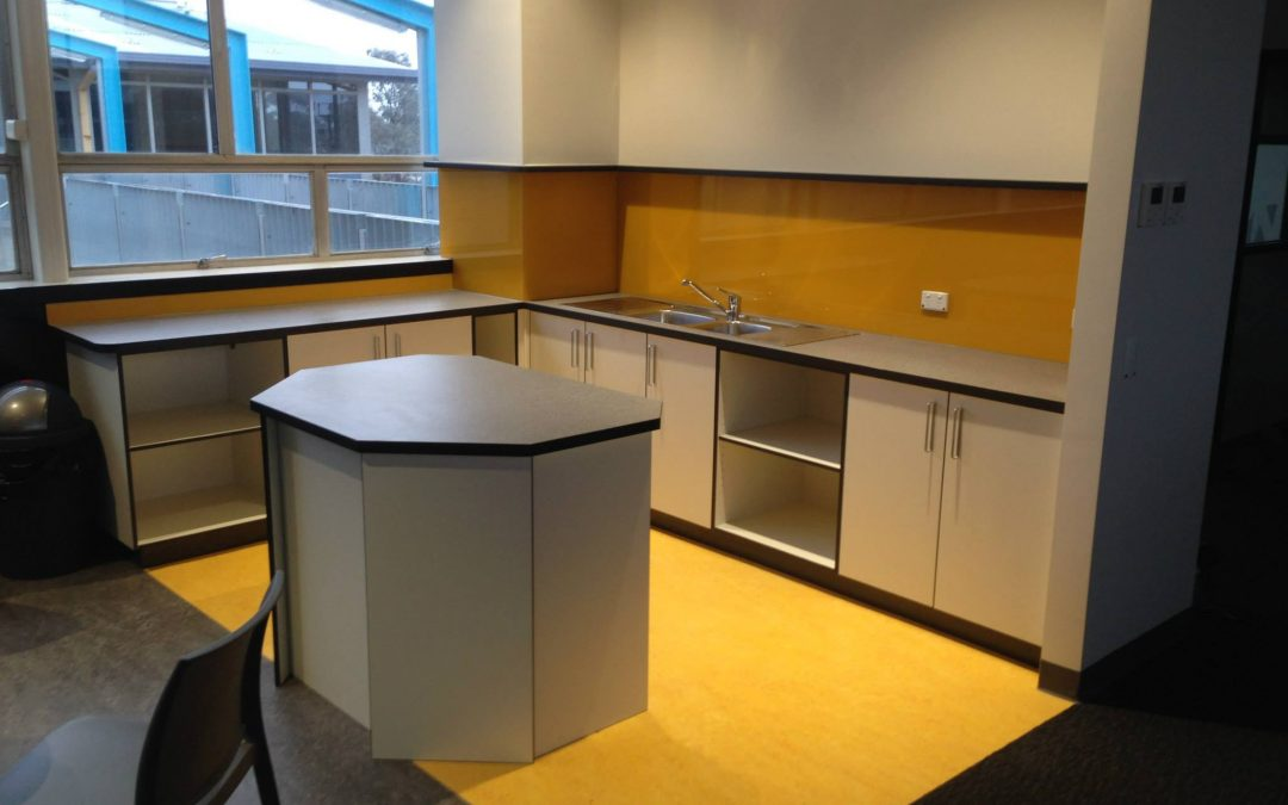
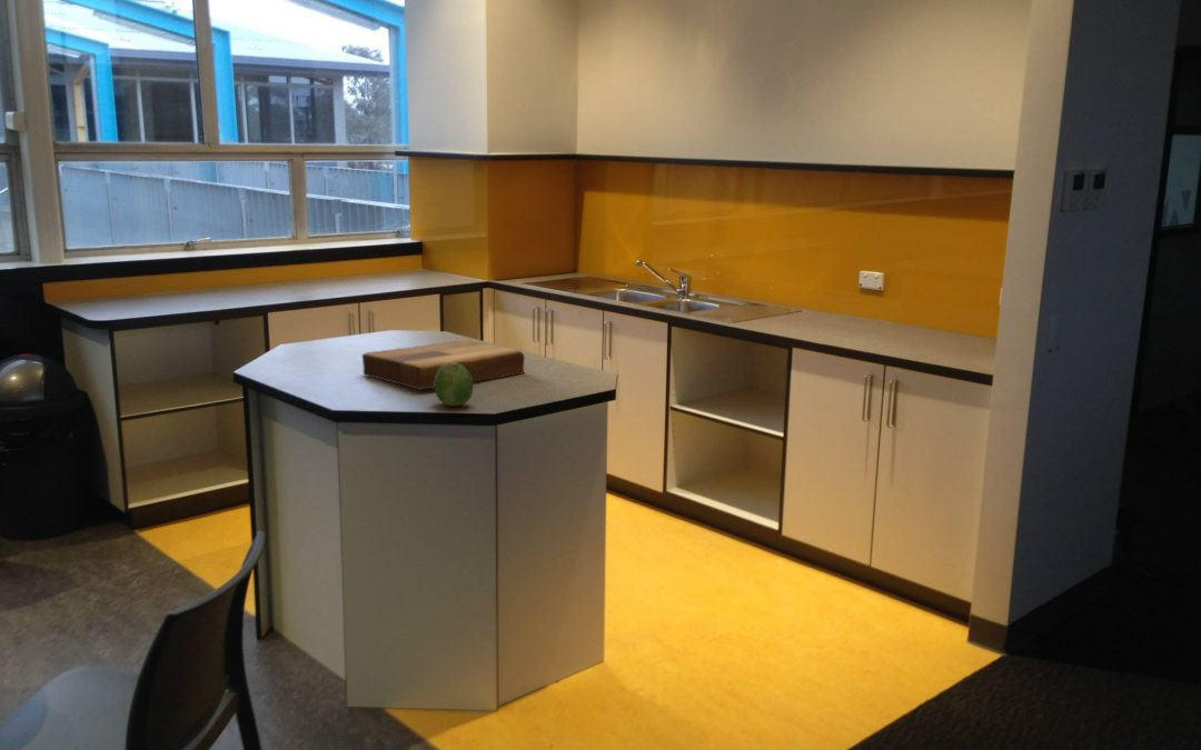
+ cutting board [361,339,526,391]
+ fruit [434,363,474,407]
